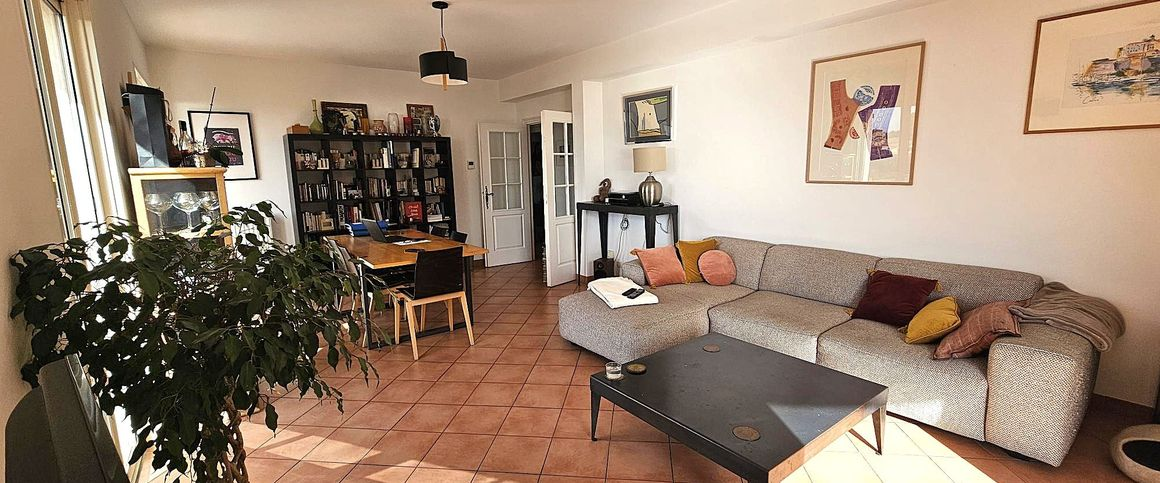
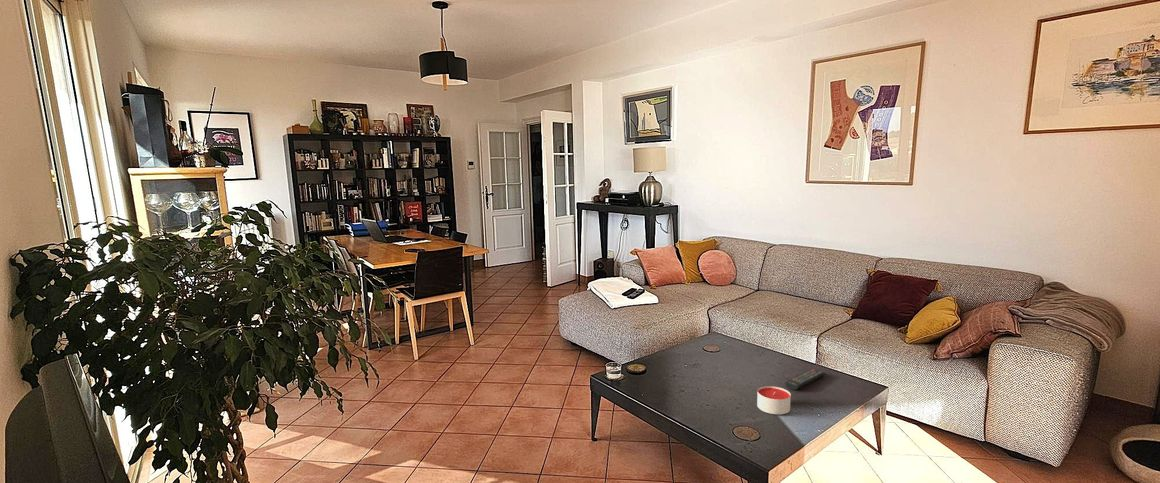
+ candle [756,385,792,415]
+ remote control [784,368,826,391]
